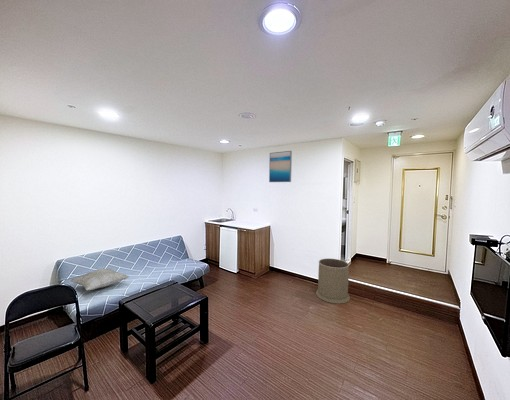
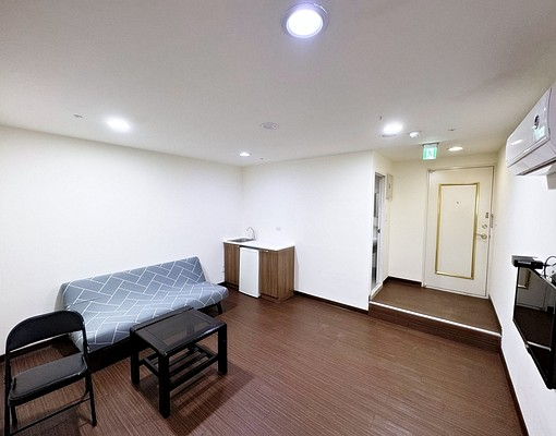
- trash can [315,258,351,305]
- decorative pillow [70,268,130,291]
- wall art [268,150,293,183]
